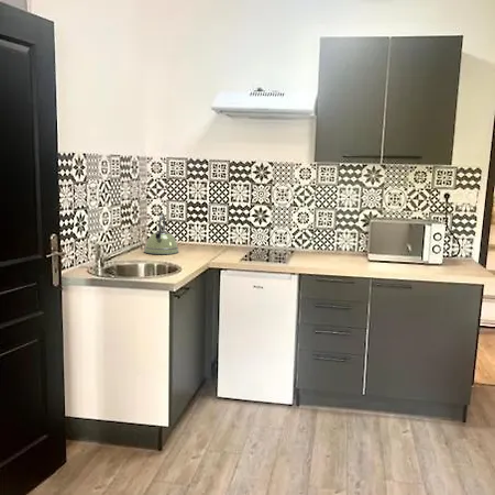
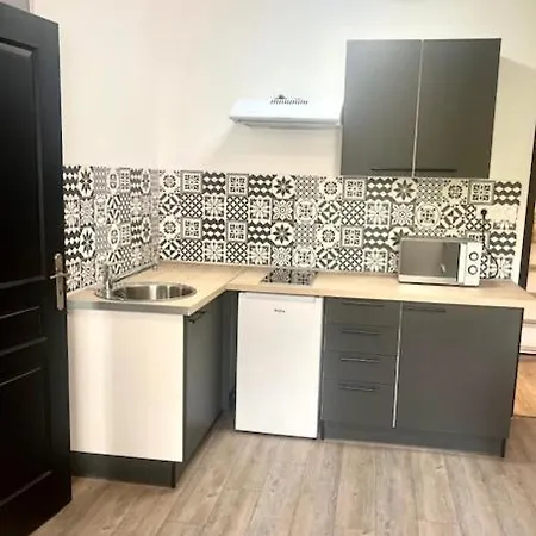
- kettle [143,212,180,255]
